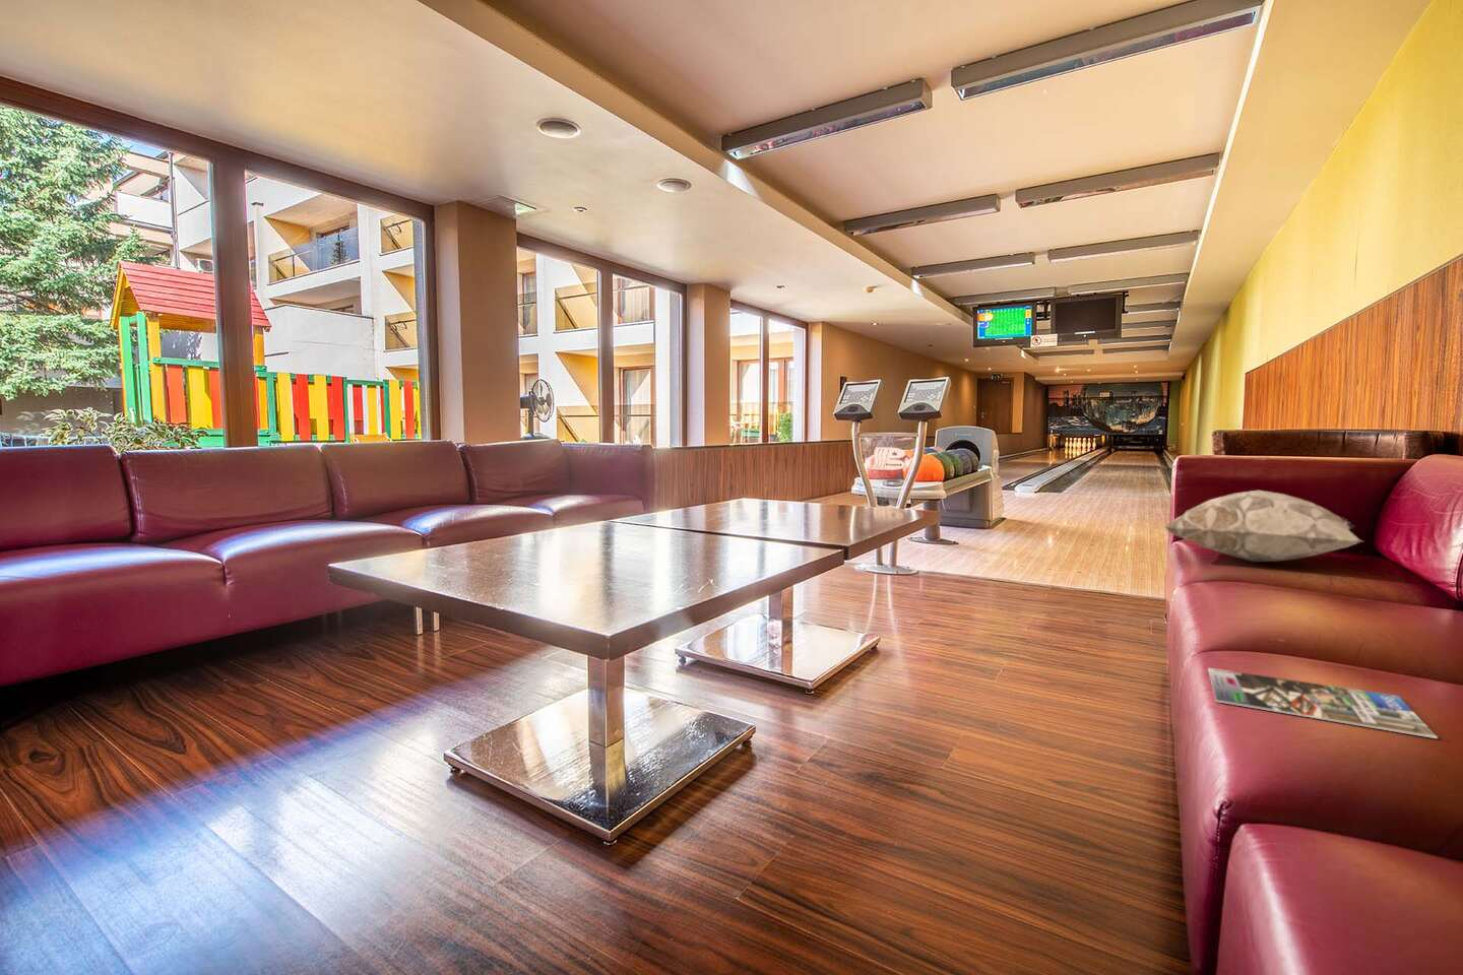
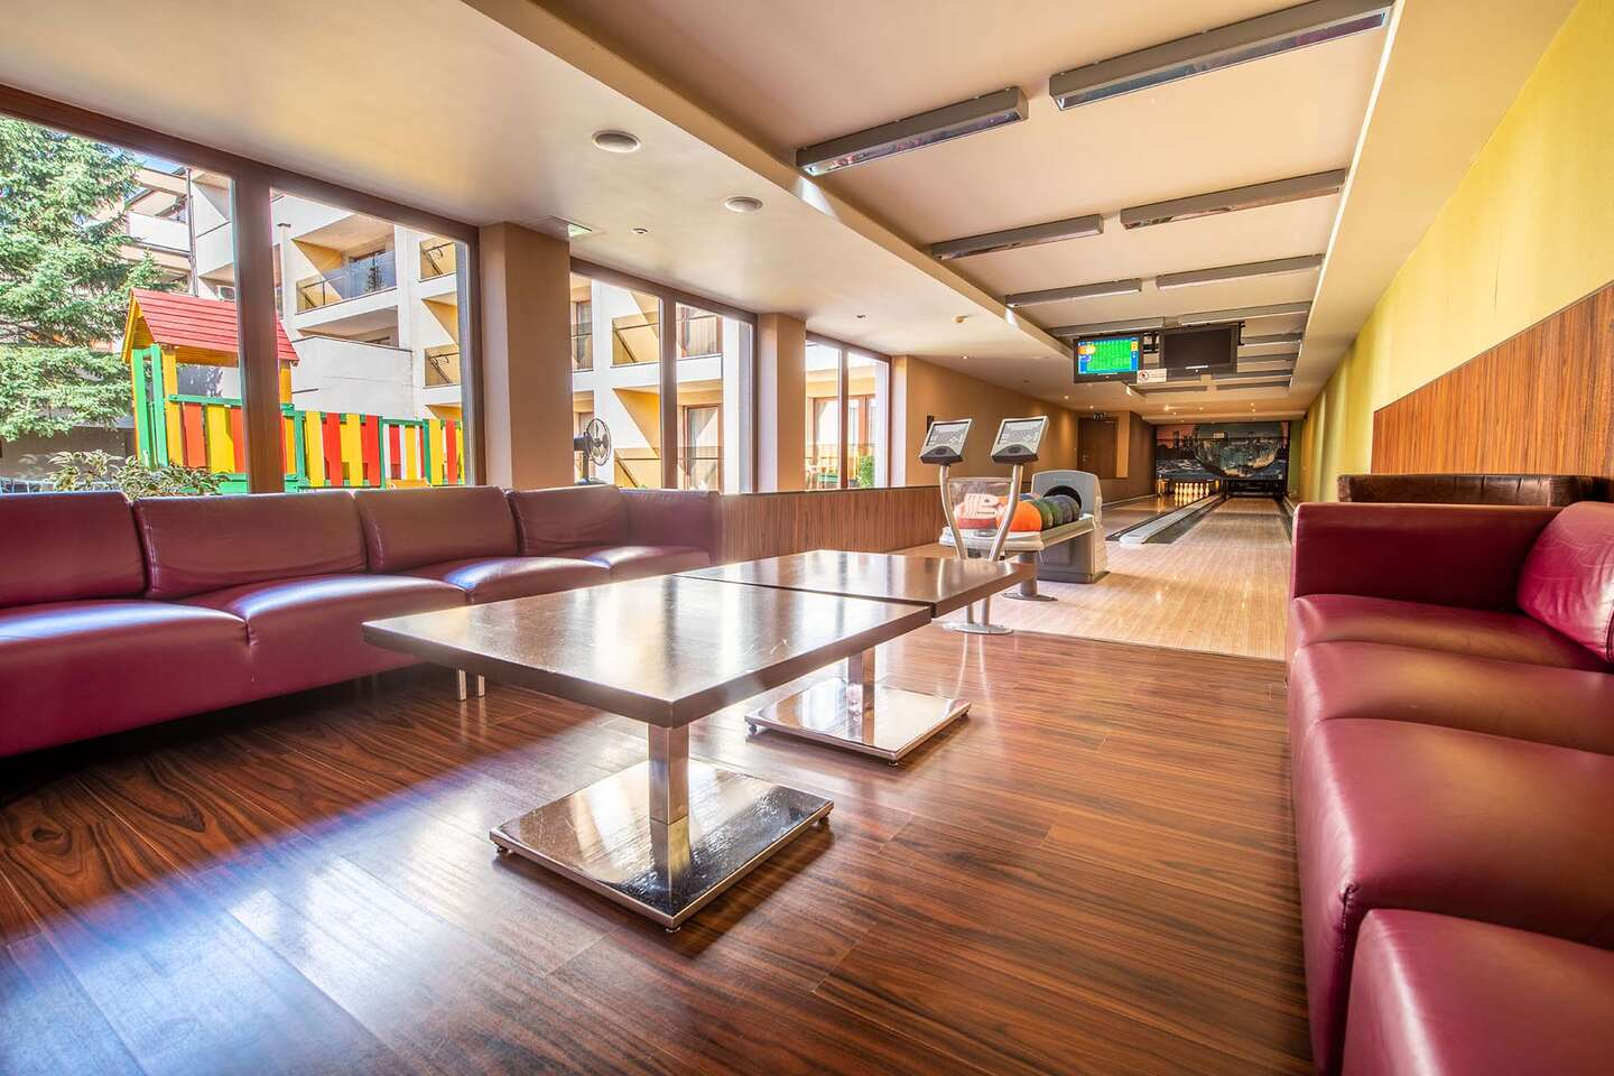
- decorative pillow [1166,490,1364,563]
- magazine [1207,667,1439,739]
